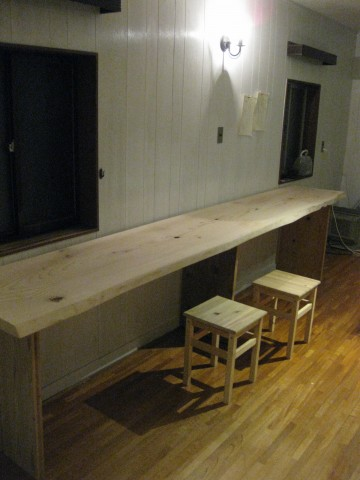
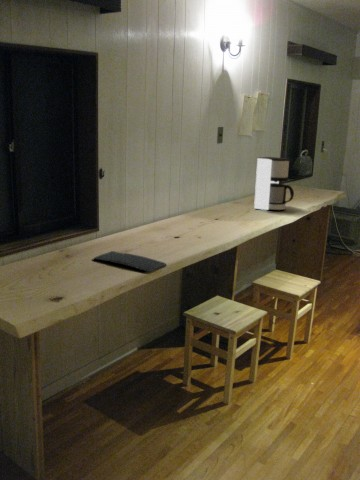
+ keyboard [92,250,168,273]
+ coffee maker [253,156,295,212]
